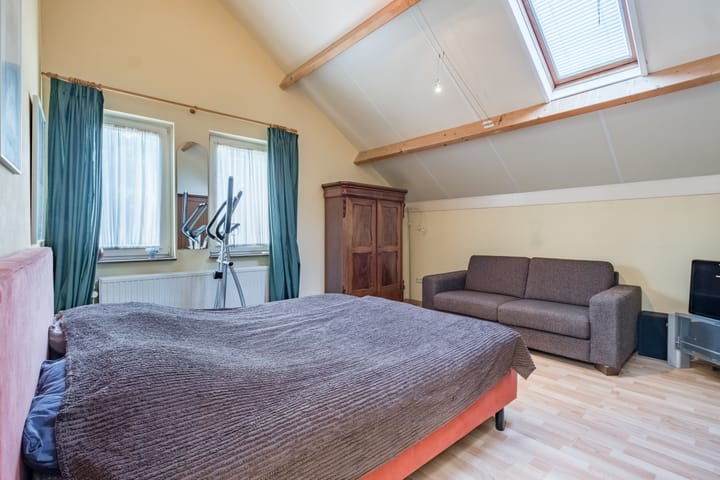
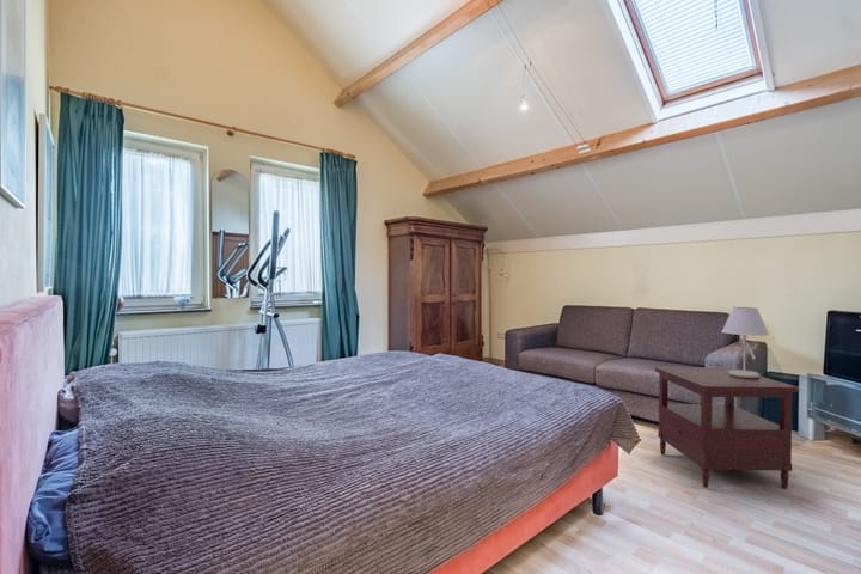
+ side table [654,366,800,490]
+ table lamp [721,306,770,378]
